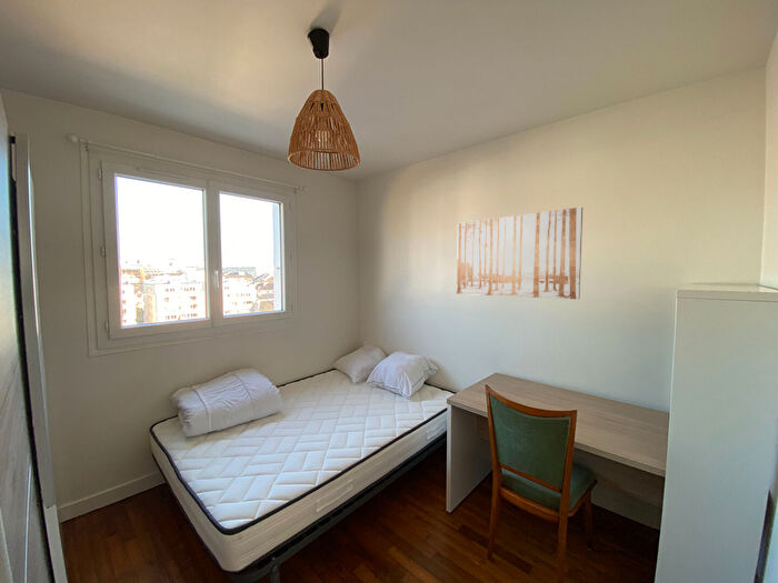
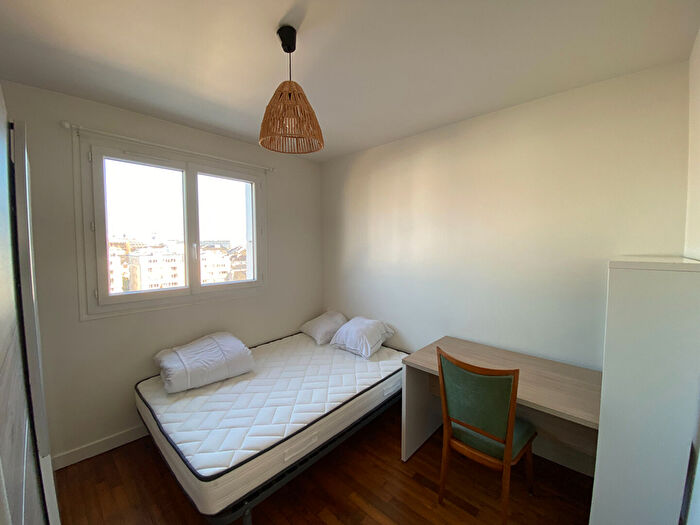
- wall art [456,207,584,301]
